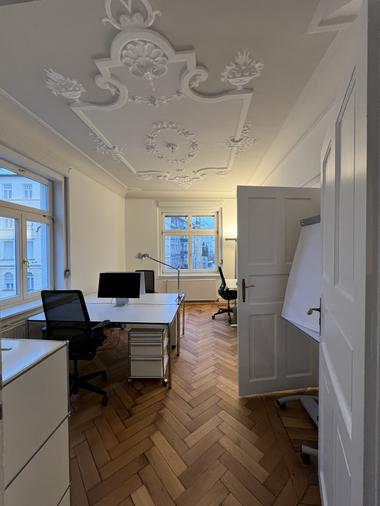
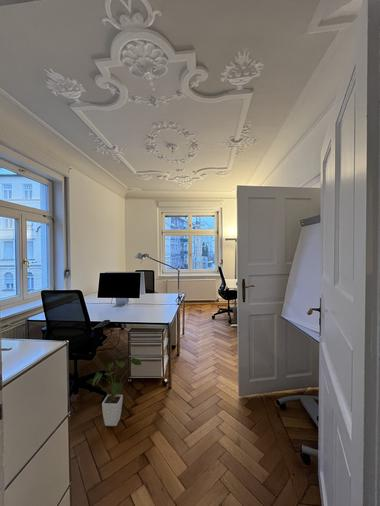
+ house plant [92,356,142,427]
